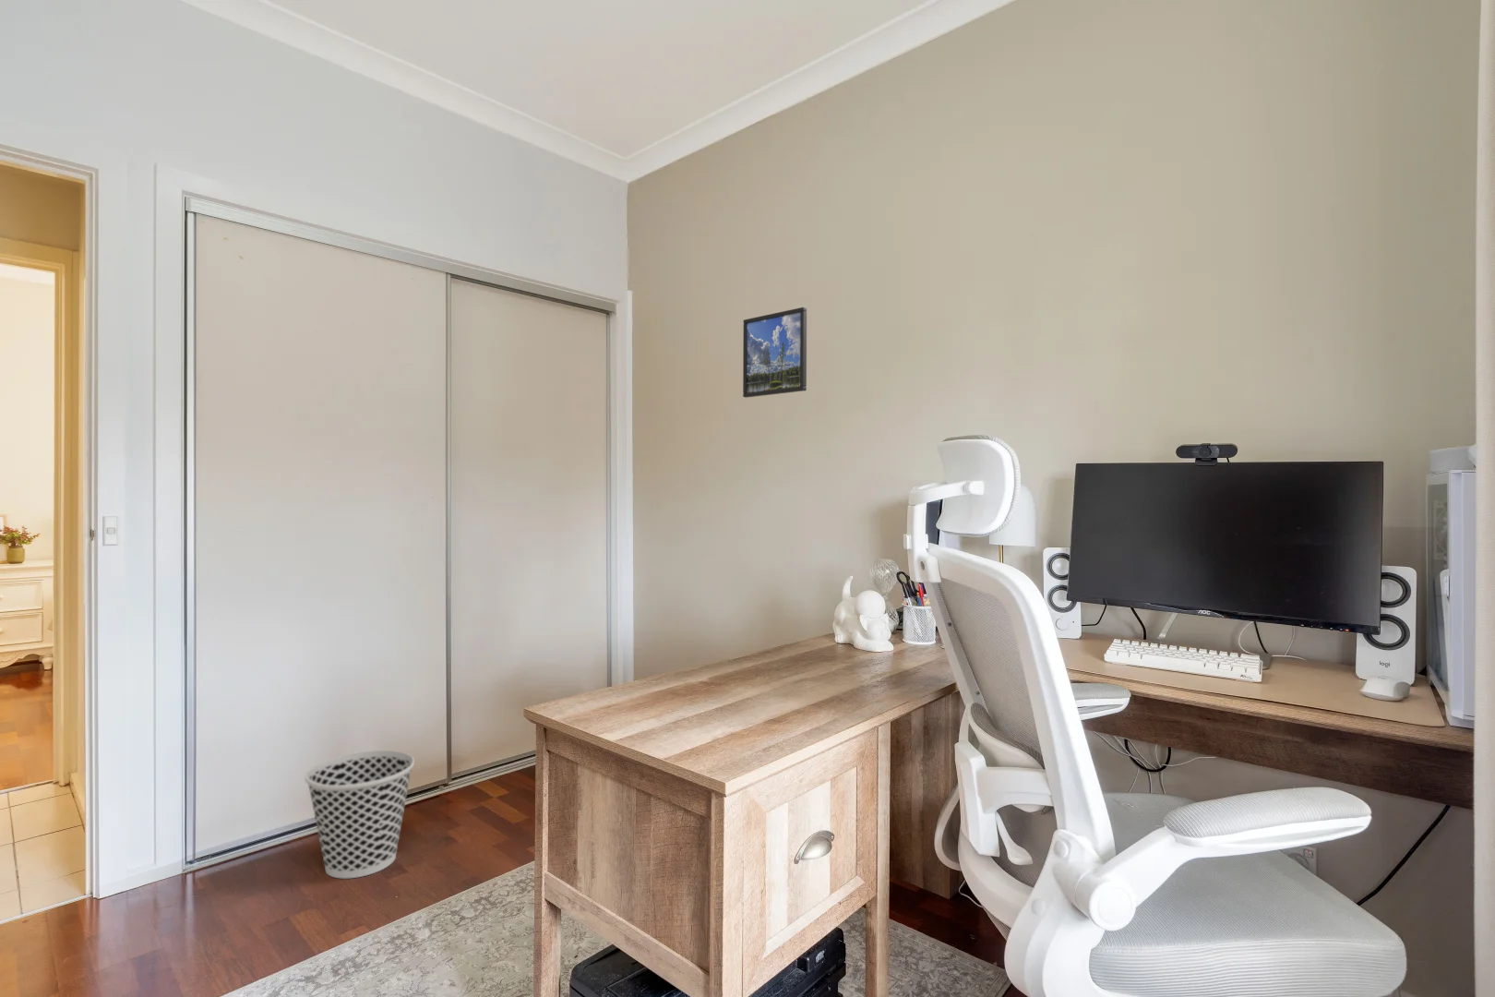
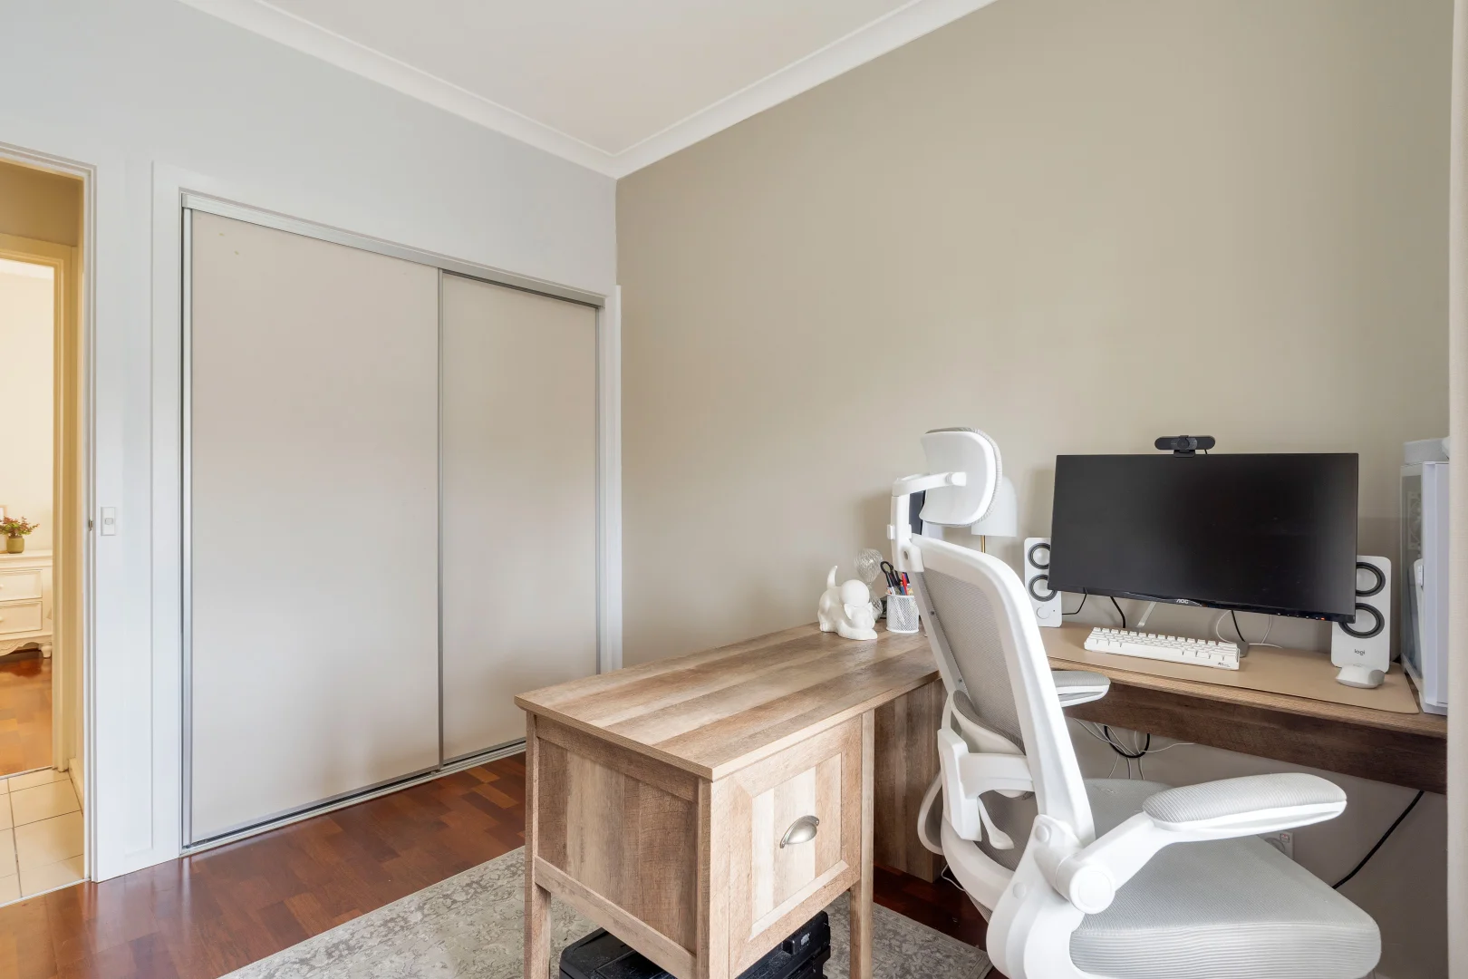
- wastebasket [305,750,415,880]
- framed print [742,306,808,398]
